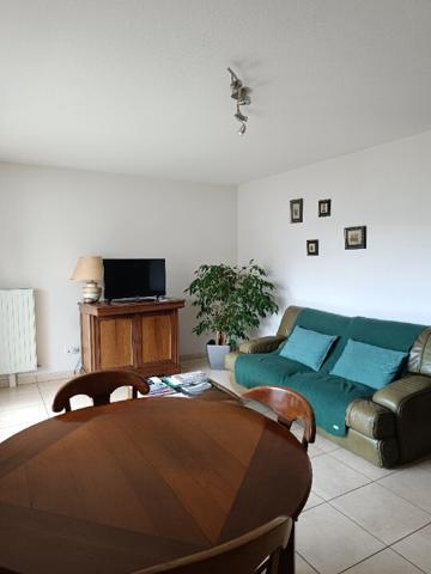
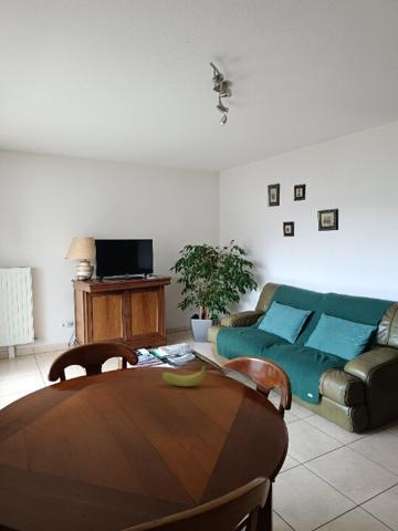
+ fruit [161,364,207,387]
